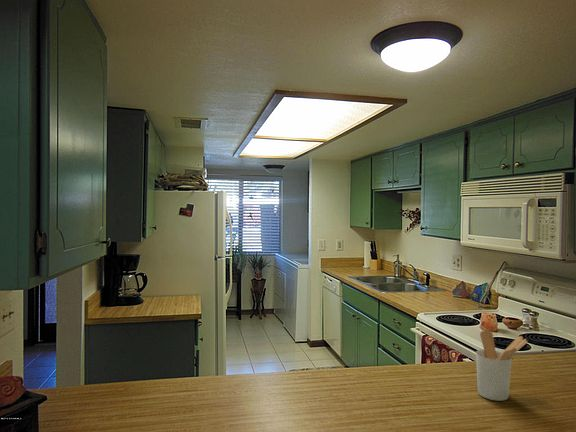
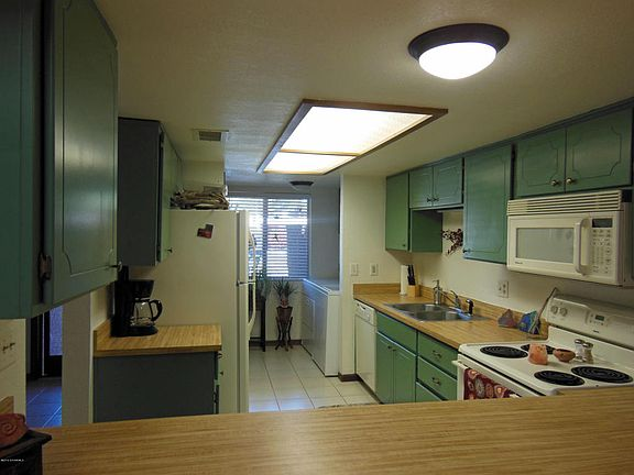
- utensil holder [475,329,529,402]
